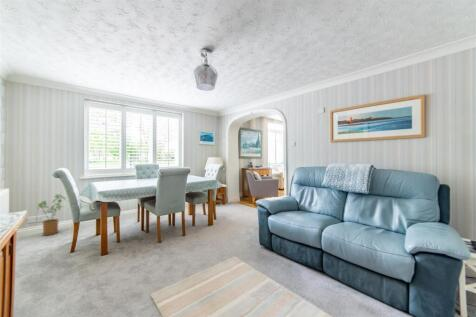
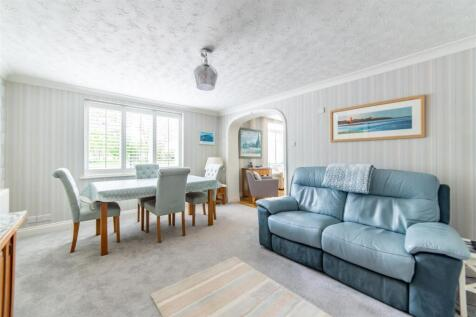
- house plant [36,194,67,236]
